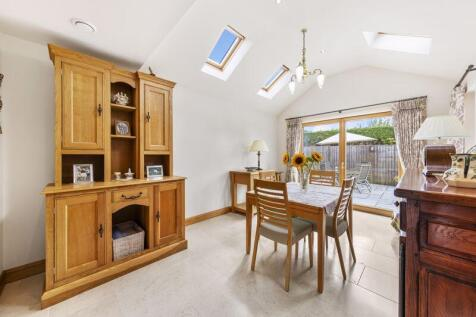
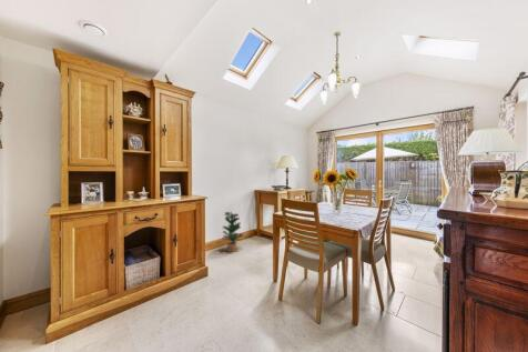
+ potted plant [221,211,244,253]
